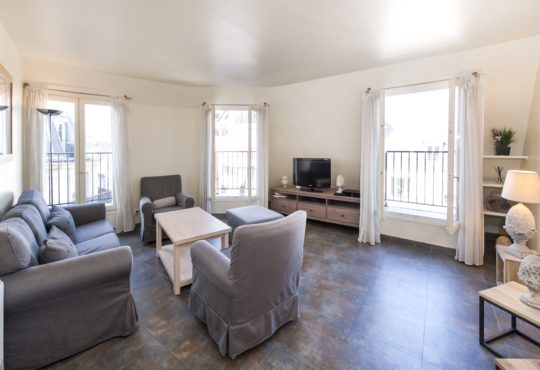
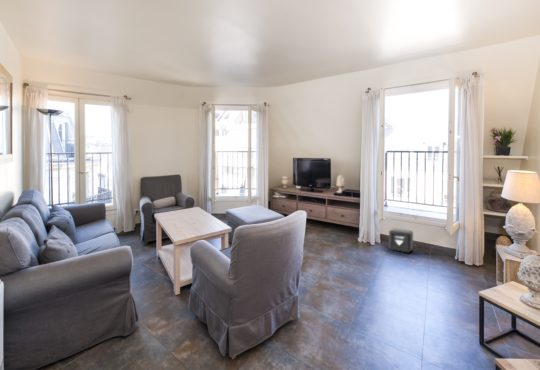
+ air purifier [388,227,414,253]
